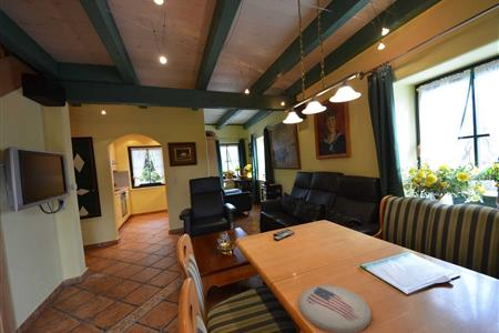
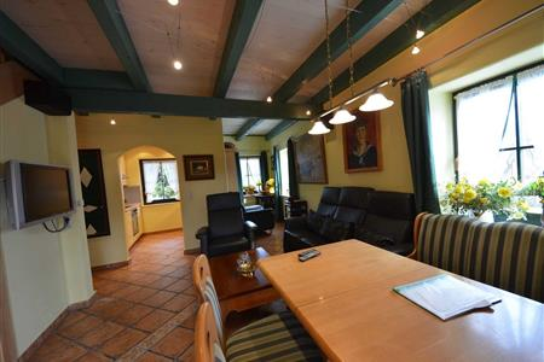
- plate [297,284,373,333]
